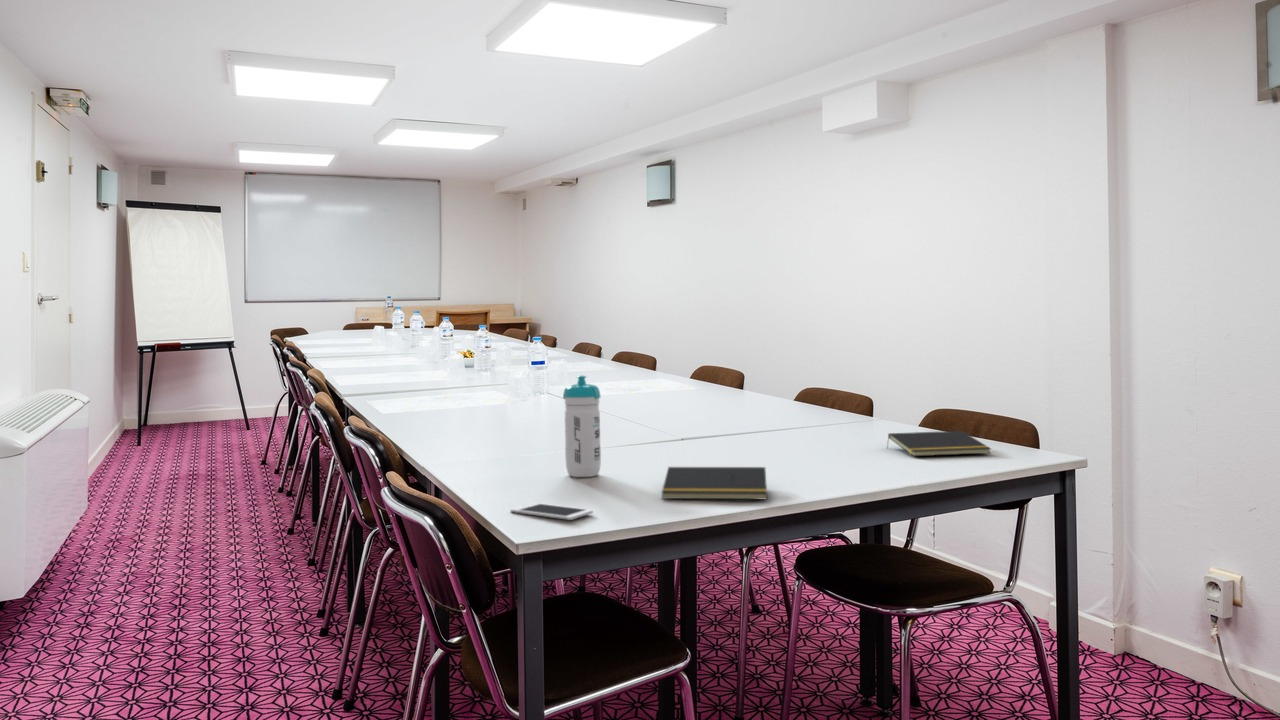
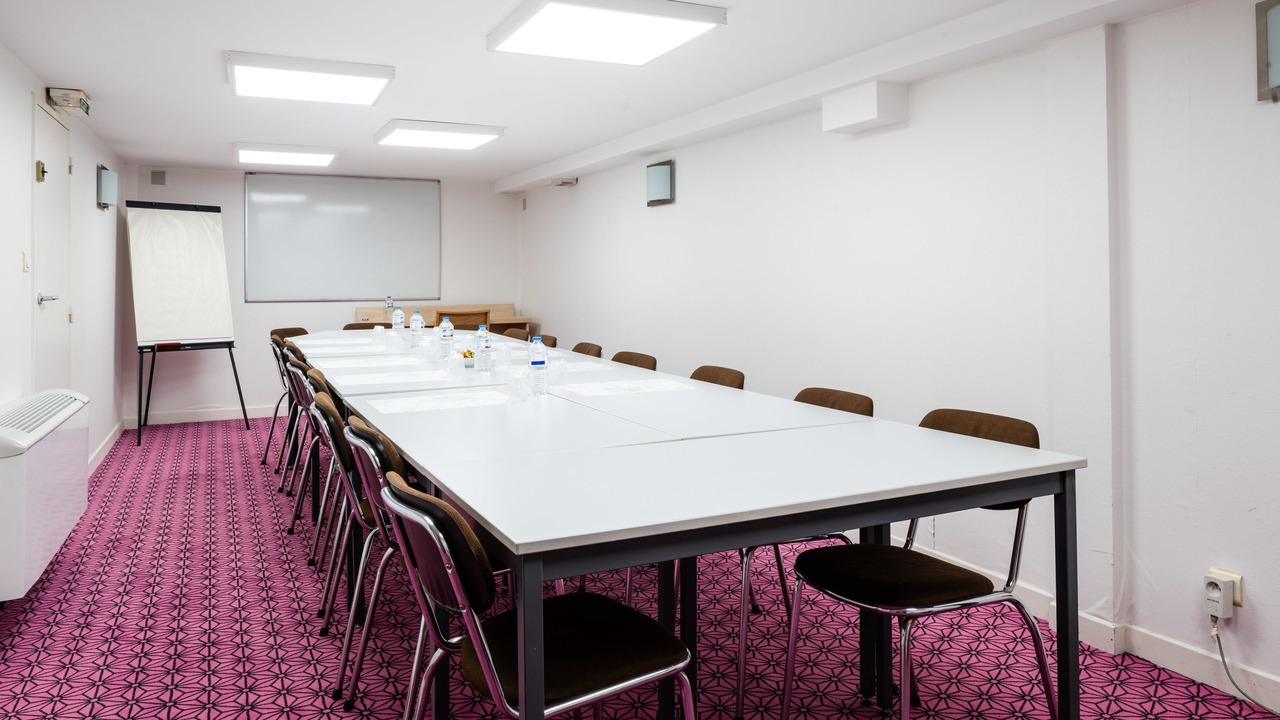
- cell phone [510,502,594,521]
- water bottle [562,374,602,478]
- notepad [661,466,768,500]
- notepad [886,430,992,457]
